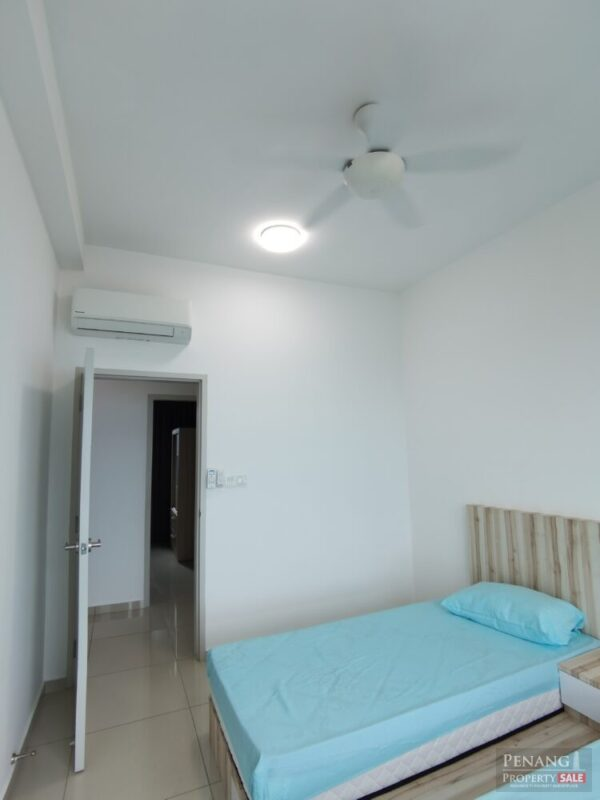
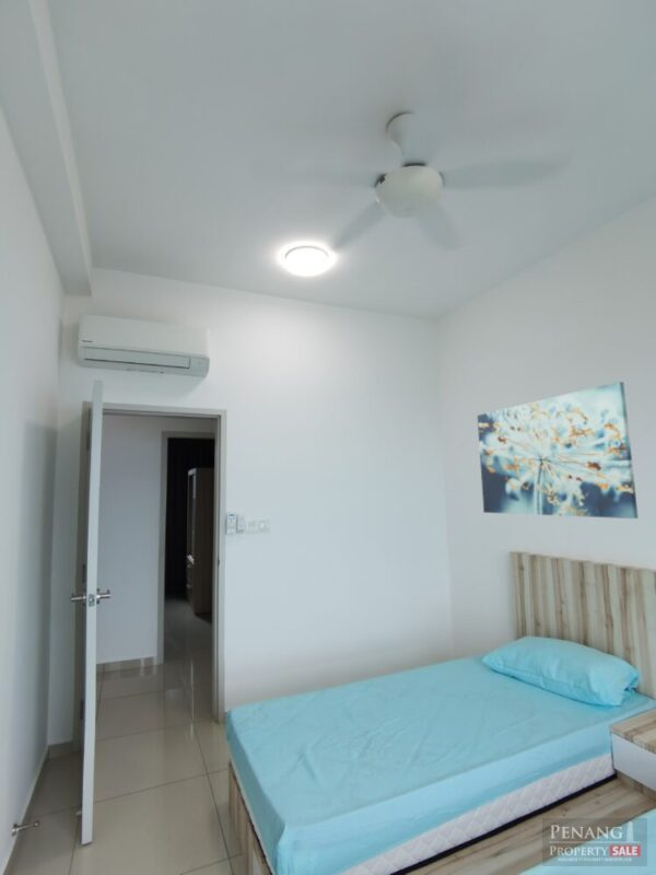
+ wall art [477,381,640,520]
